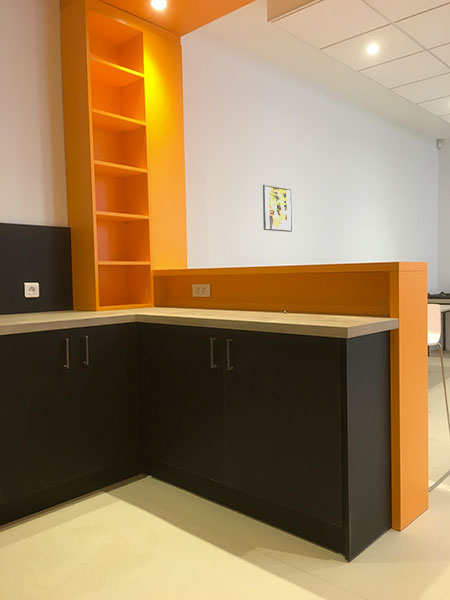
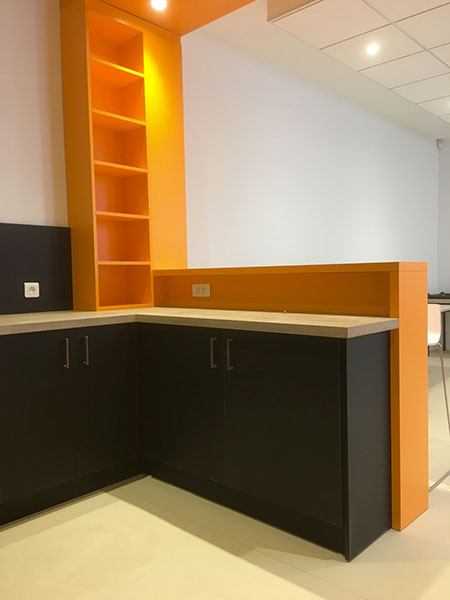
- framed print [262,184,293,233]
